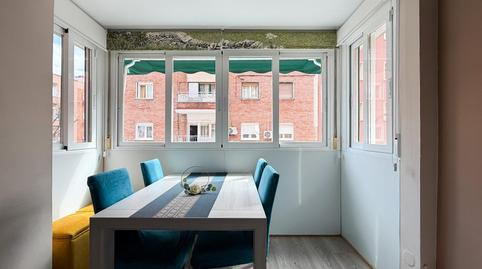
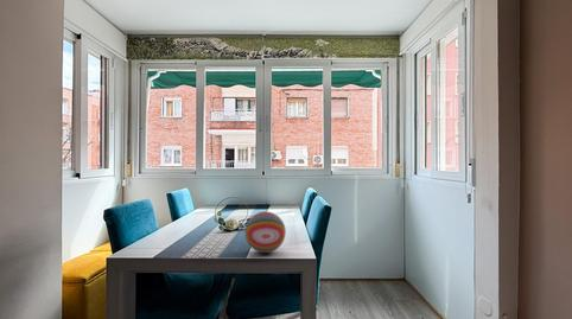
+ decorative ball [243,210,287,254]
